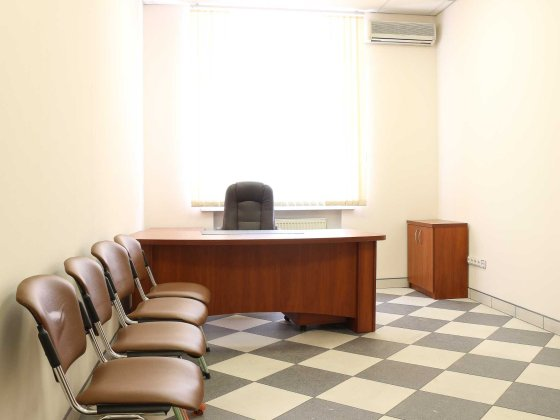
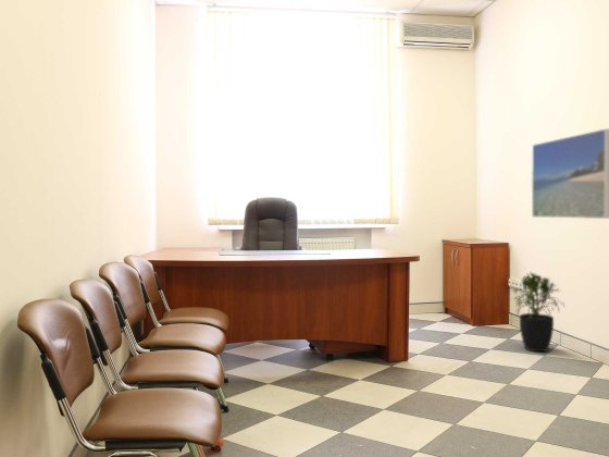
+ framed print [531,127,609,220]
+ potted plant [511,271,567,353]
